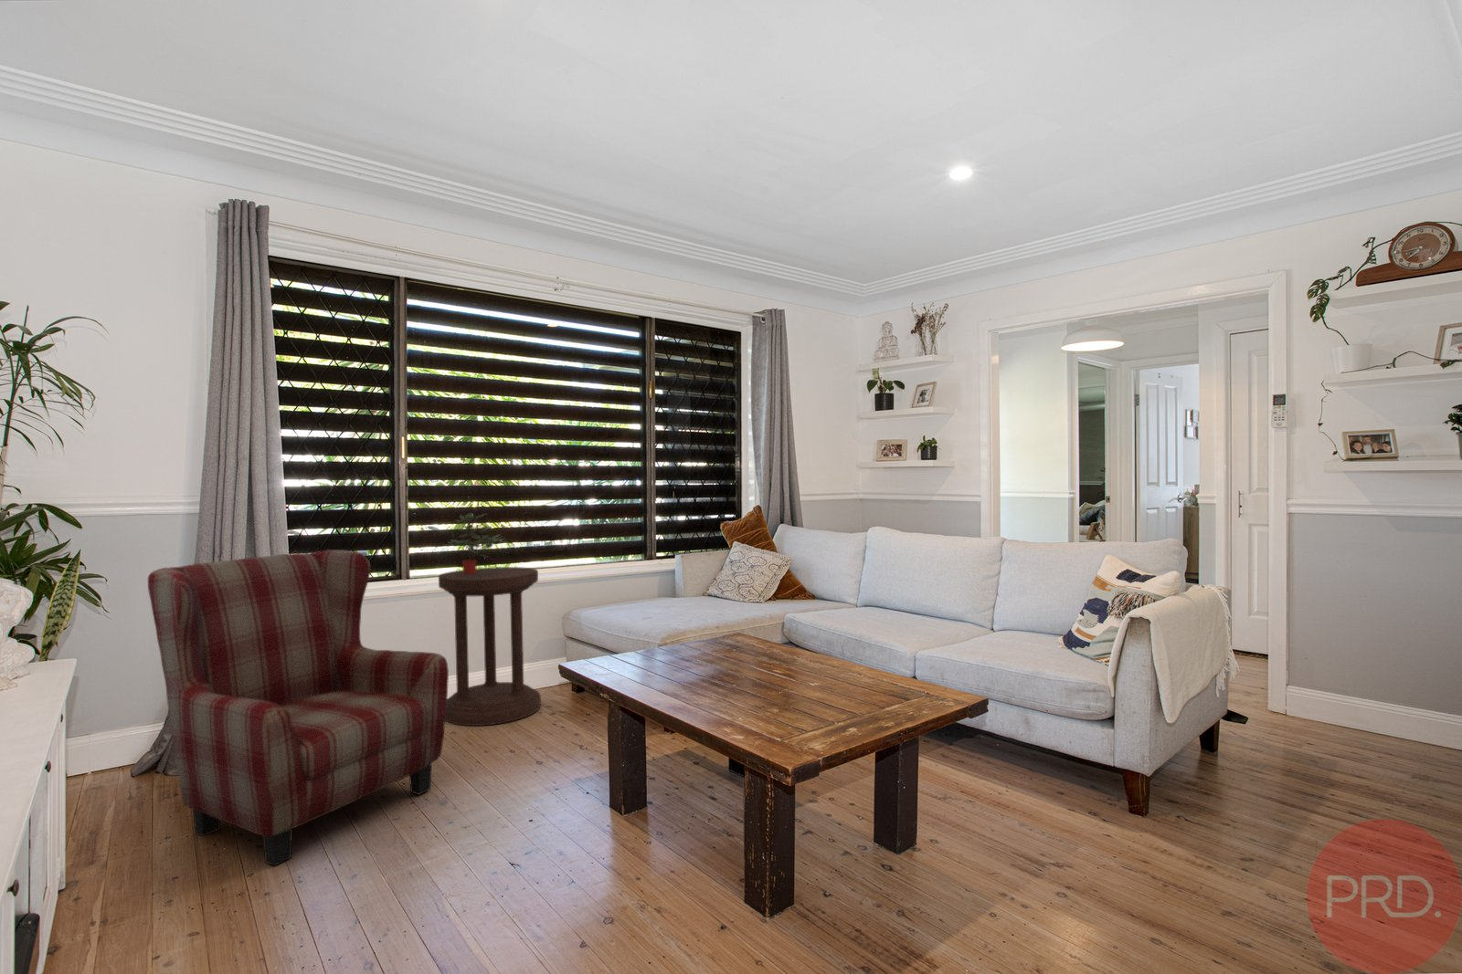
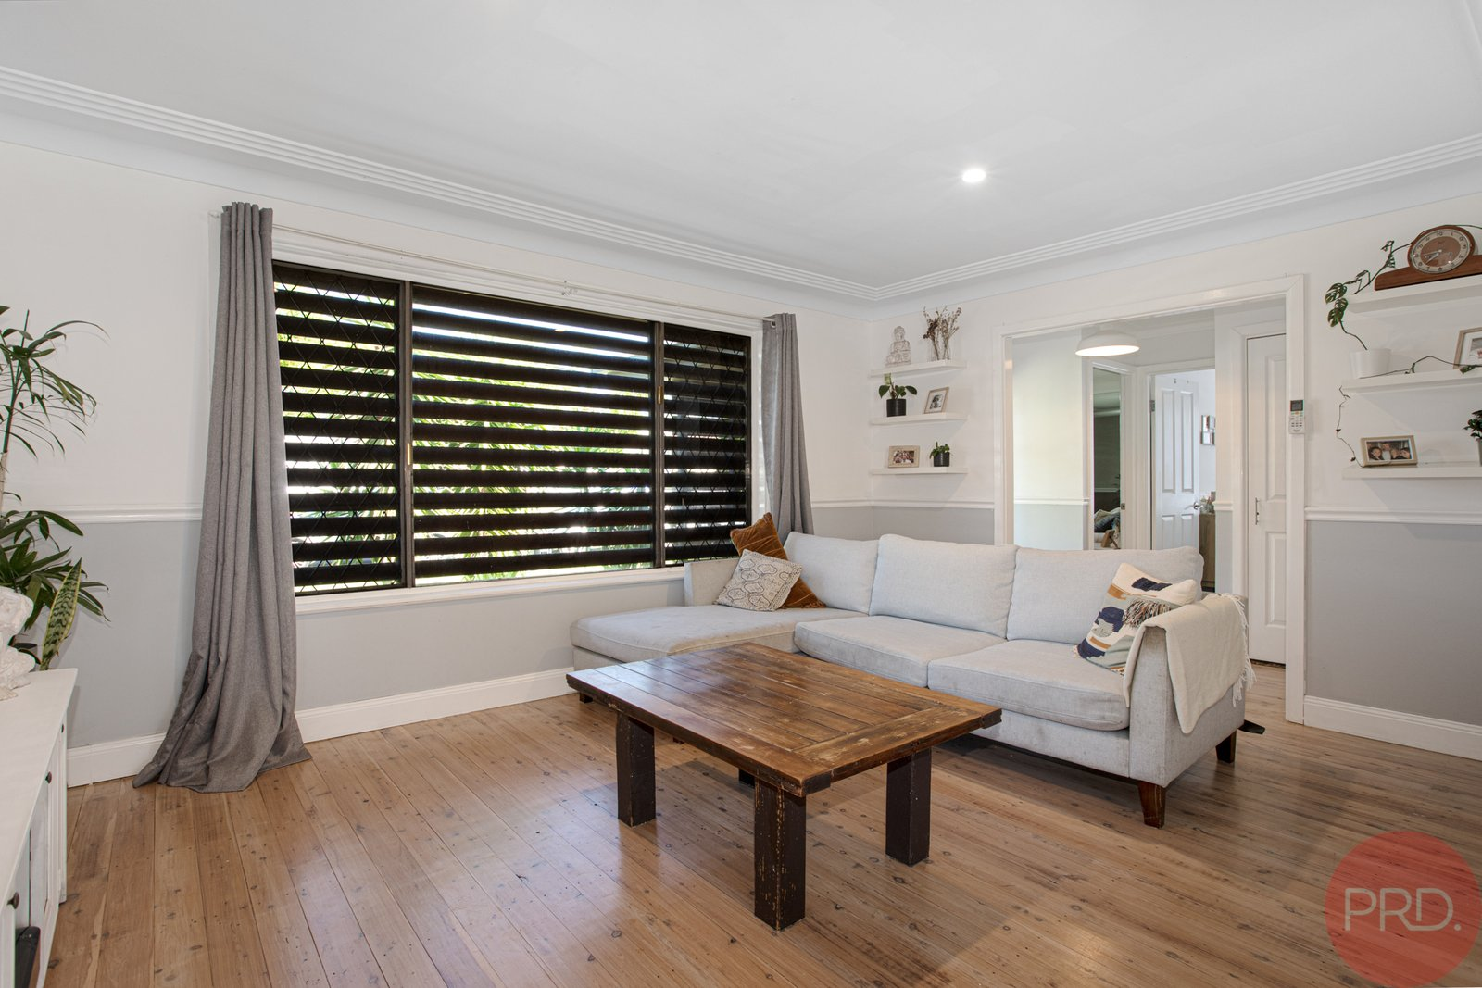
- armchair [147,549,449,867]
- potted plant [446,512,511,574]
- side table [437,566,542,726]
